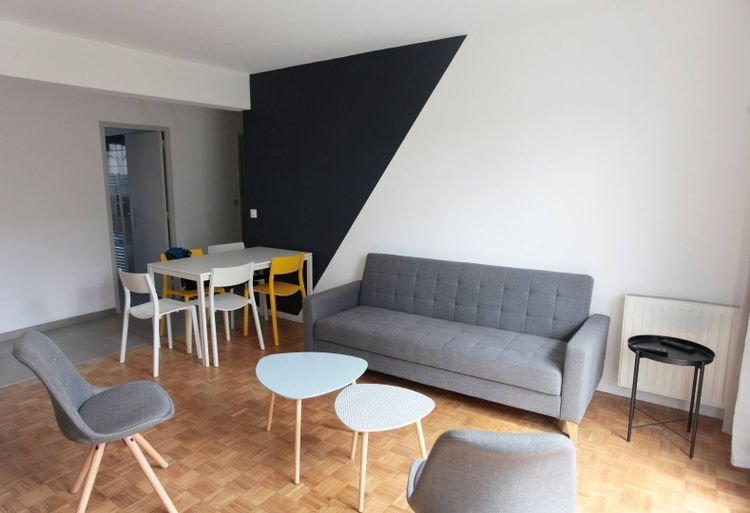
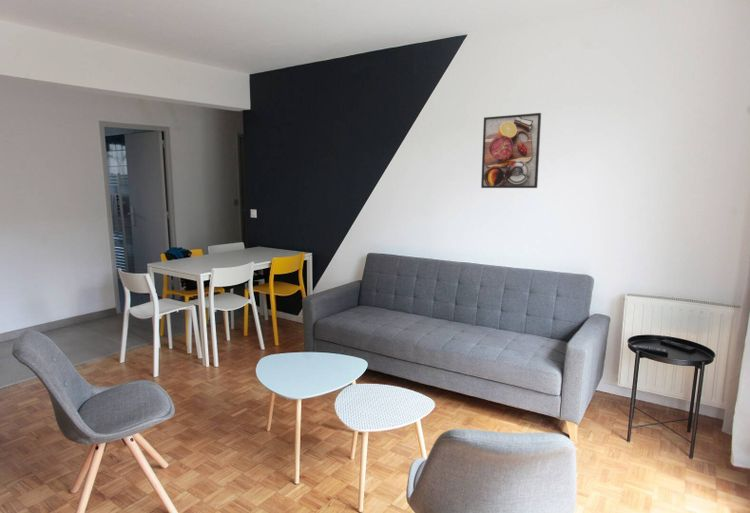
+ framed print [480,112,542,189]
